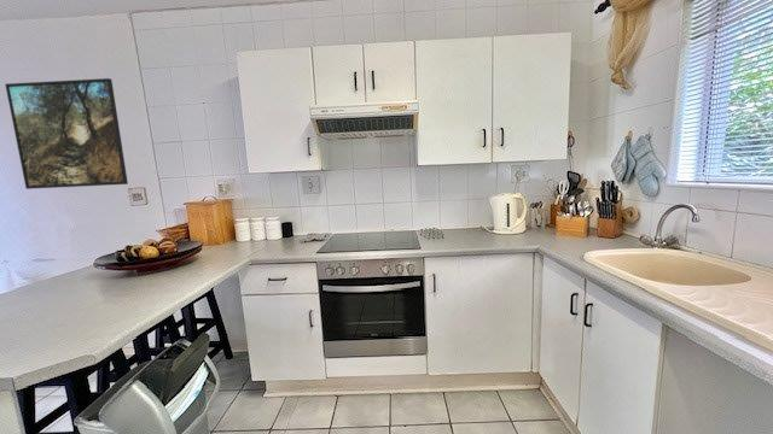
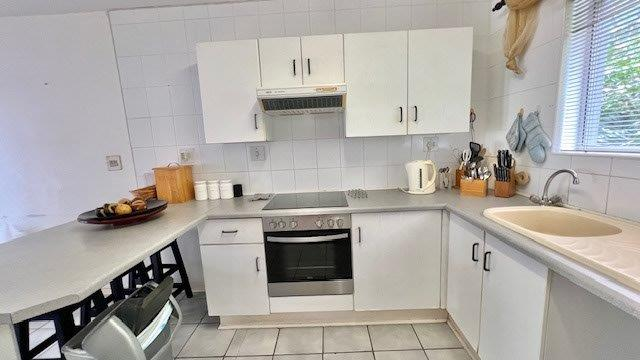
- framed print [4,77,129,190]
